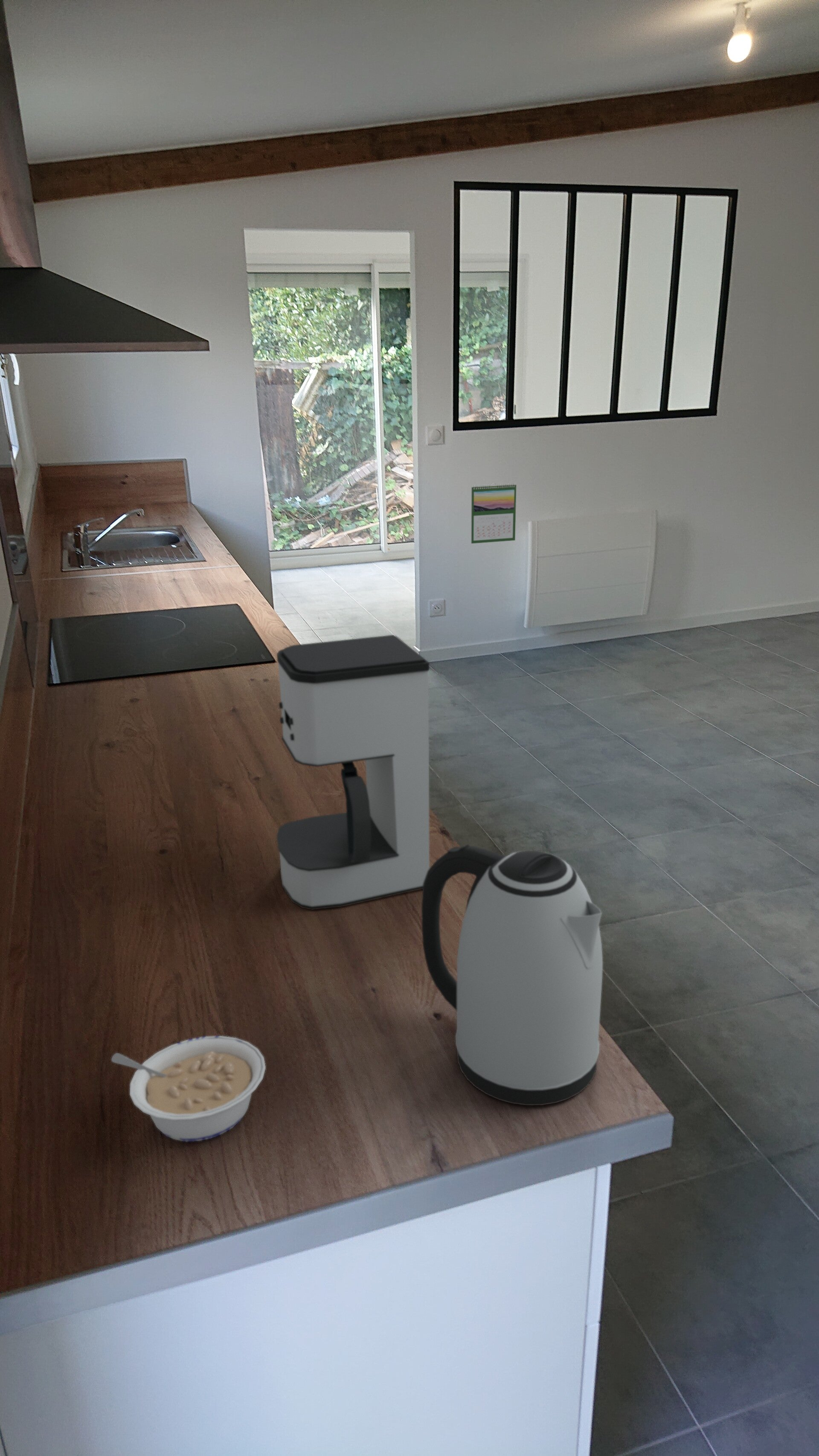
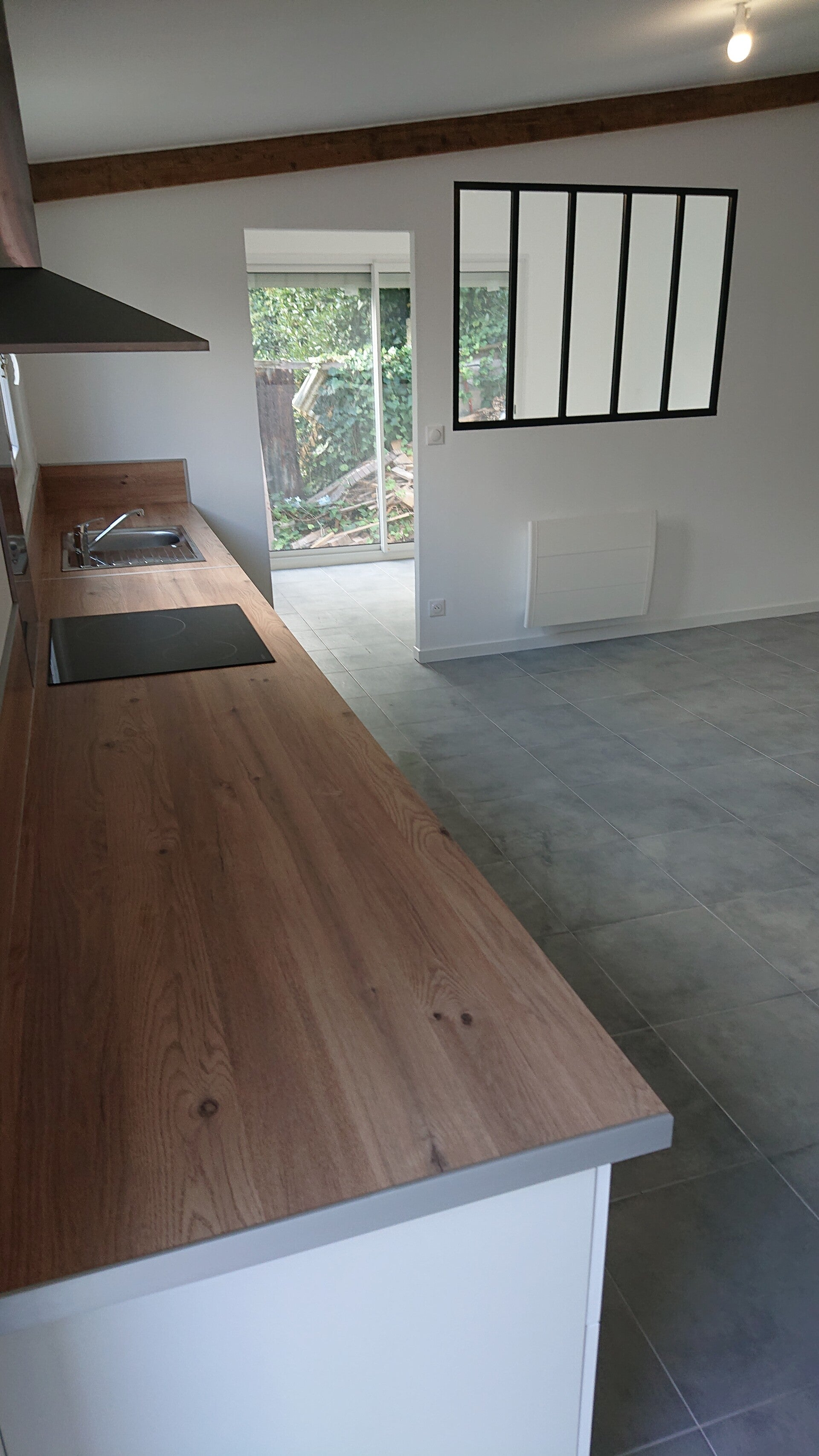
- calendar [470,482,517,544]
- kettle [421,843,603,1106]
- legume [111,1035,266,1142]
- coffee maker [276,634,430,910]
